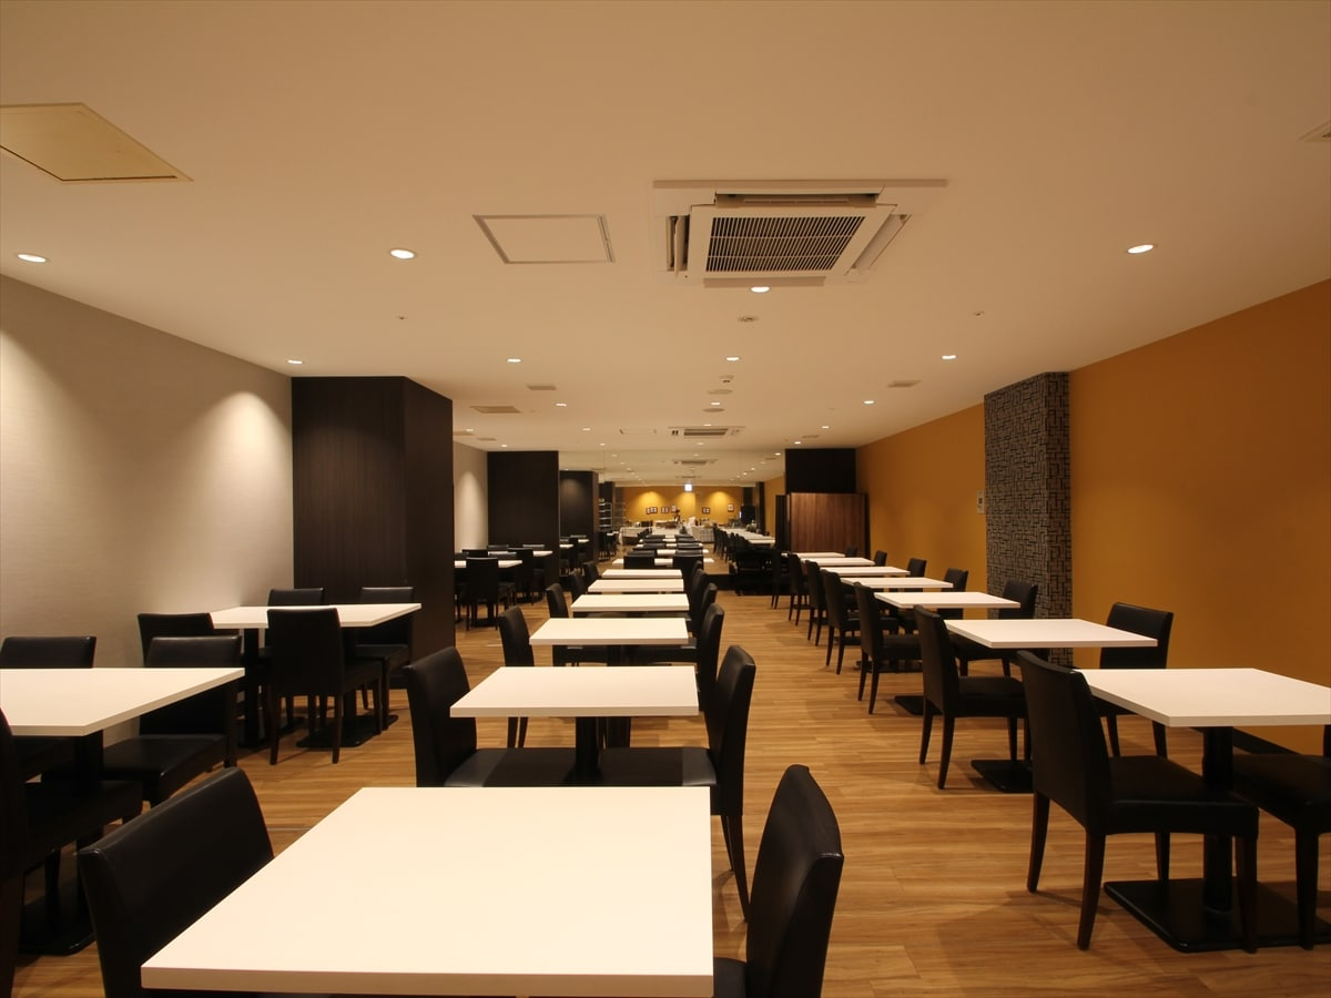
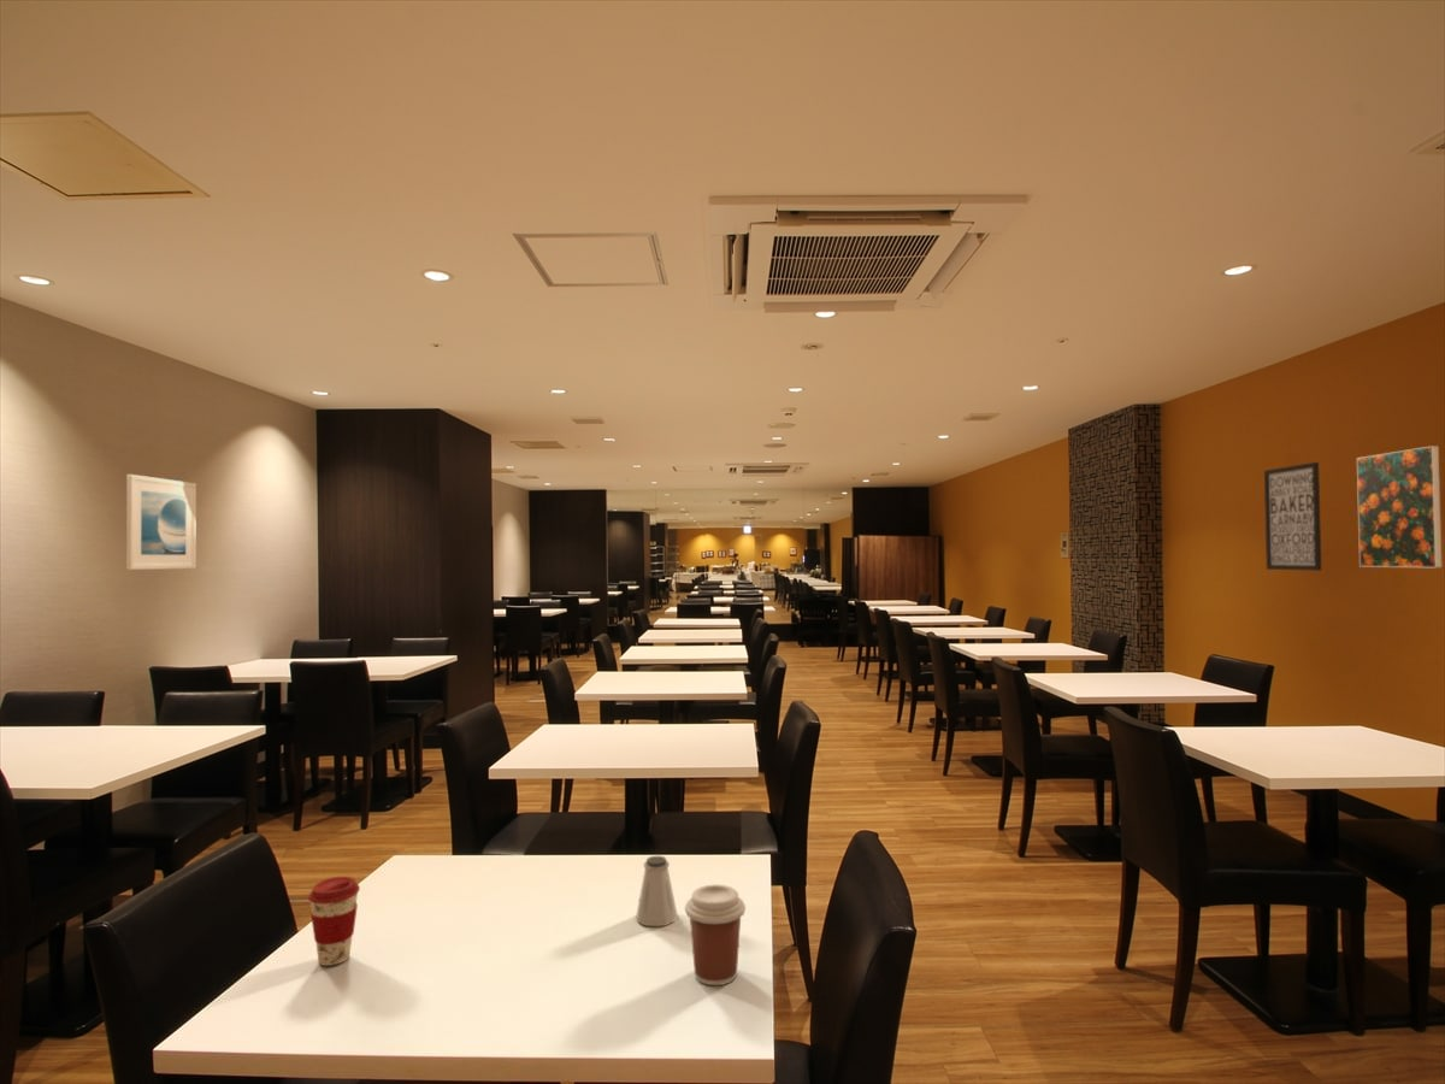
+ wall art [1263,461,1322,572]
+ coffee cup [307,876,361,967]
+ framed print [1356,444,1444,568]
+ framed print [125,473,197,571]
+ coffee cup [684,883,747,986]
+ saltshaker [635,855,679,927]
